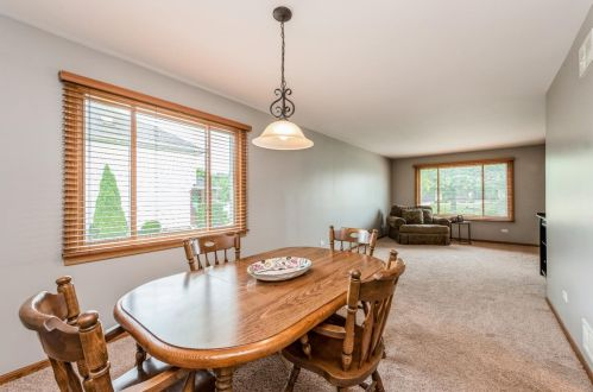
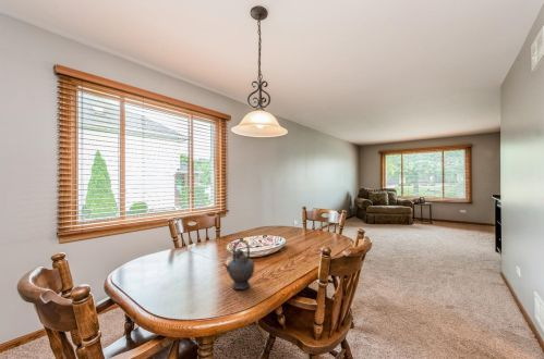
+ teapot [221,239,256,290]
